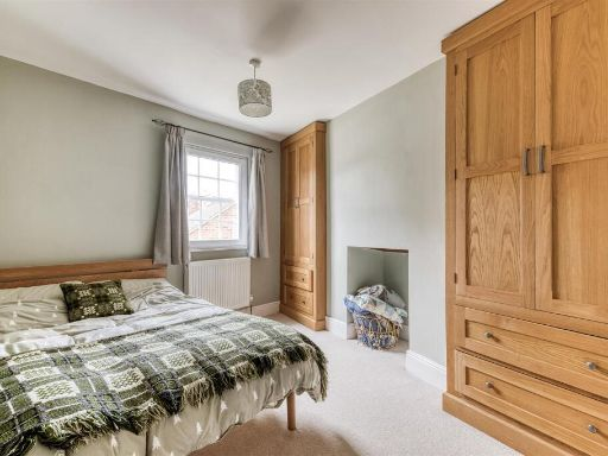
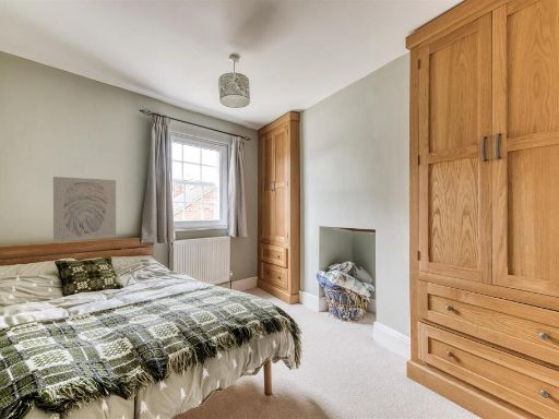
+ wall art [52,176,117,242]
